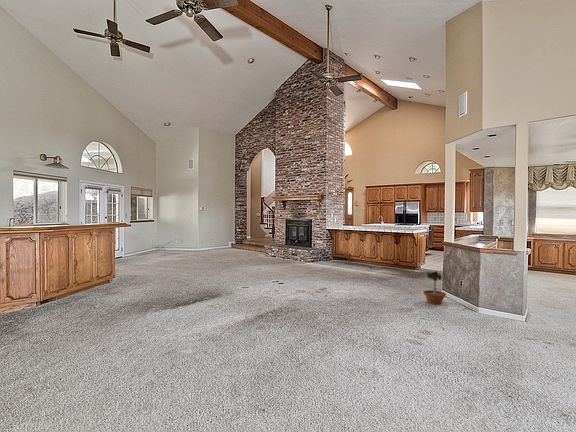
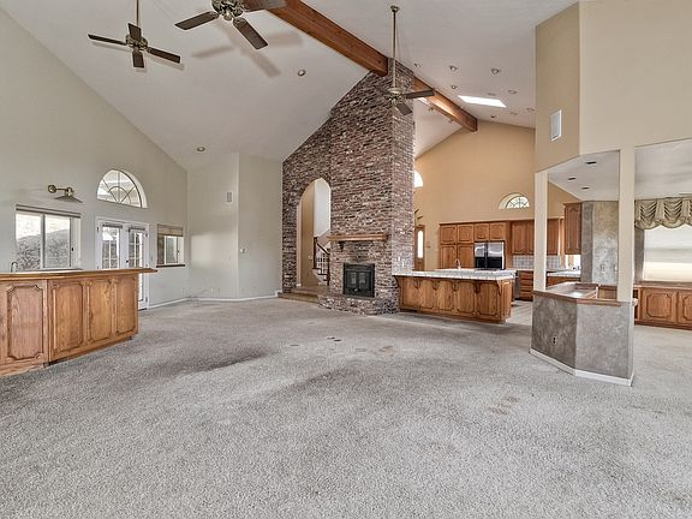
- potted tree [422,269,447,305]
